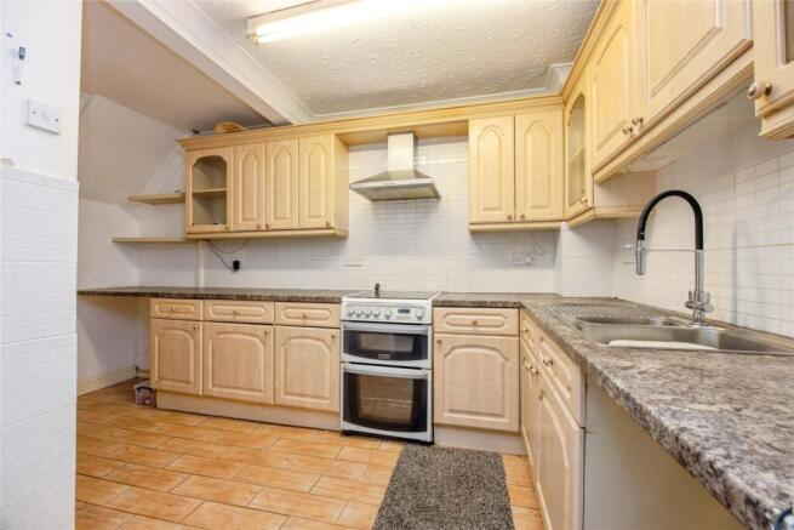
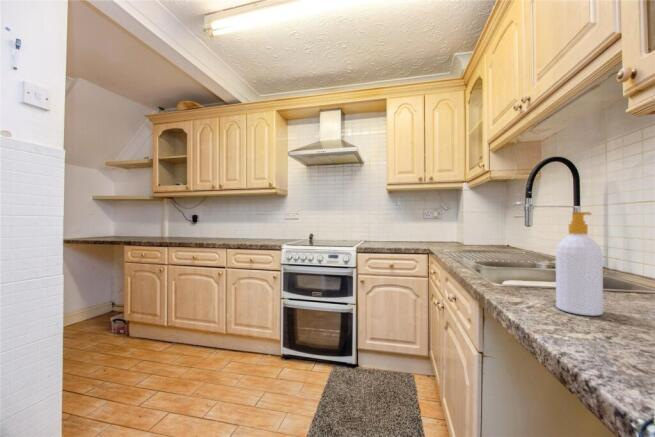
+ soap bottle [555,211,604,317]
